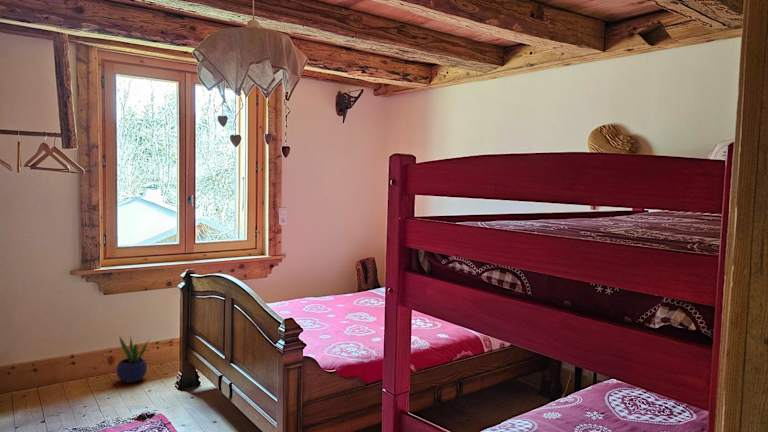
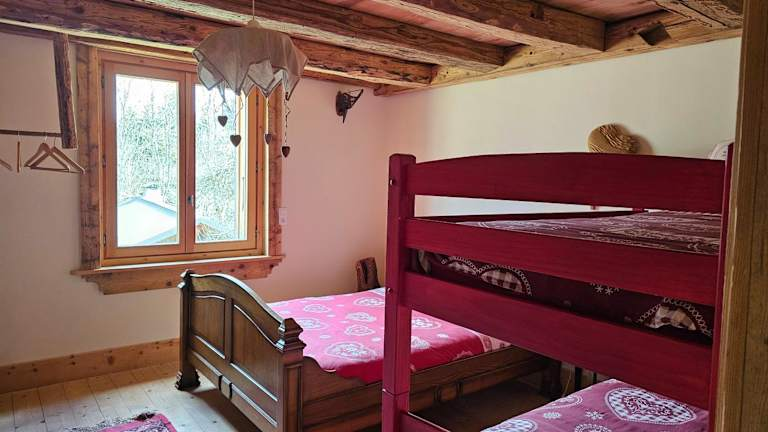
- potted plant [116,334,151,384]
